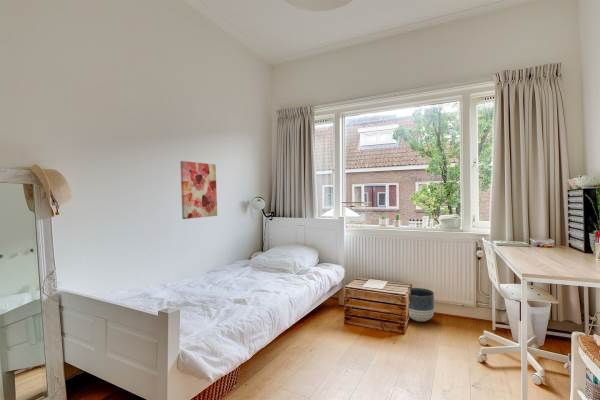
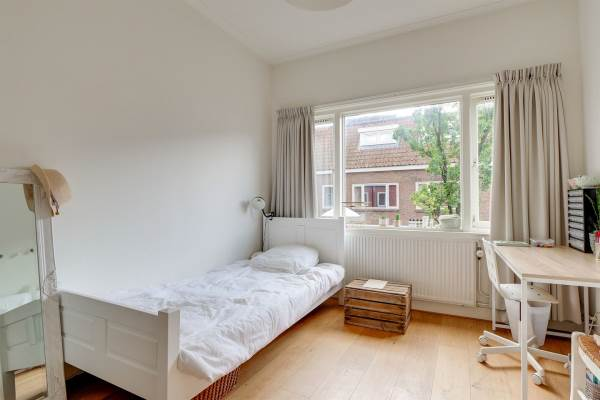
- wall art [179,160,218,220]
- planter [408,287,435,323]
